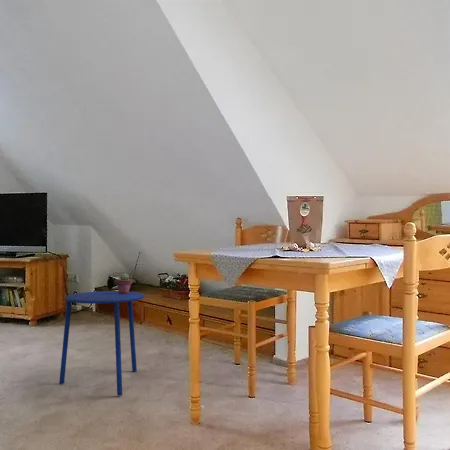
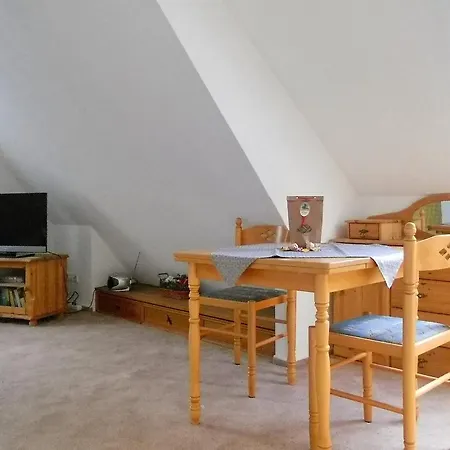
- potted succulent [115,273,133,294]
- side table [58,290,146,396]
